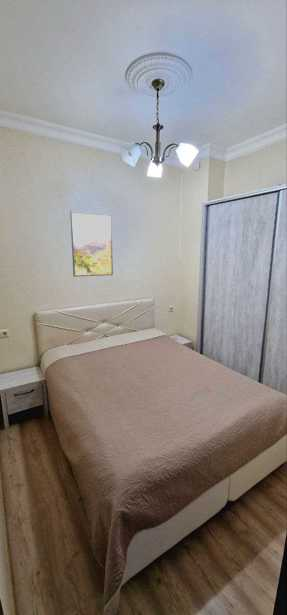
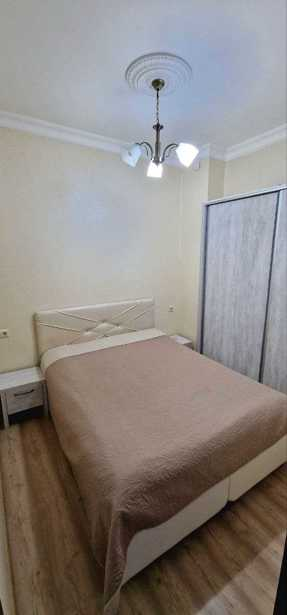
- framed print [69,210,114,278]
